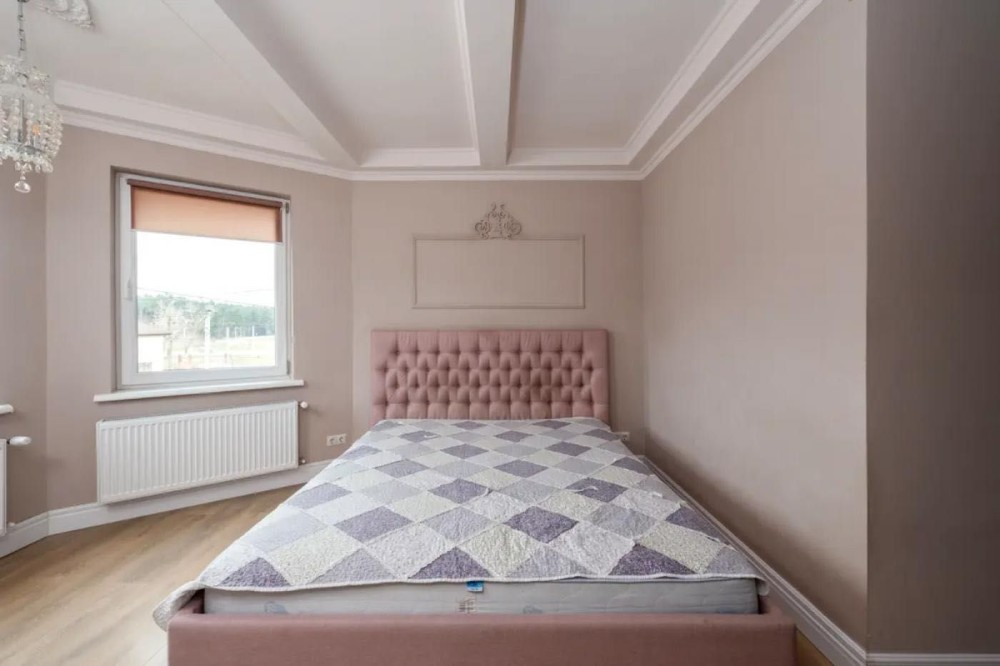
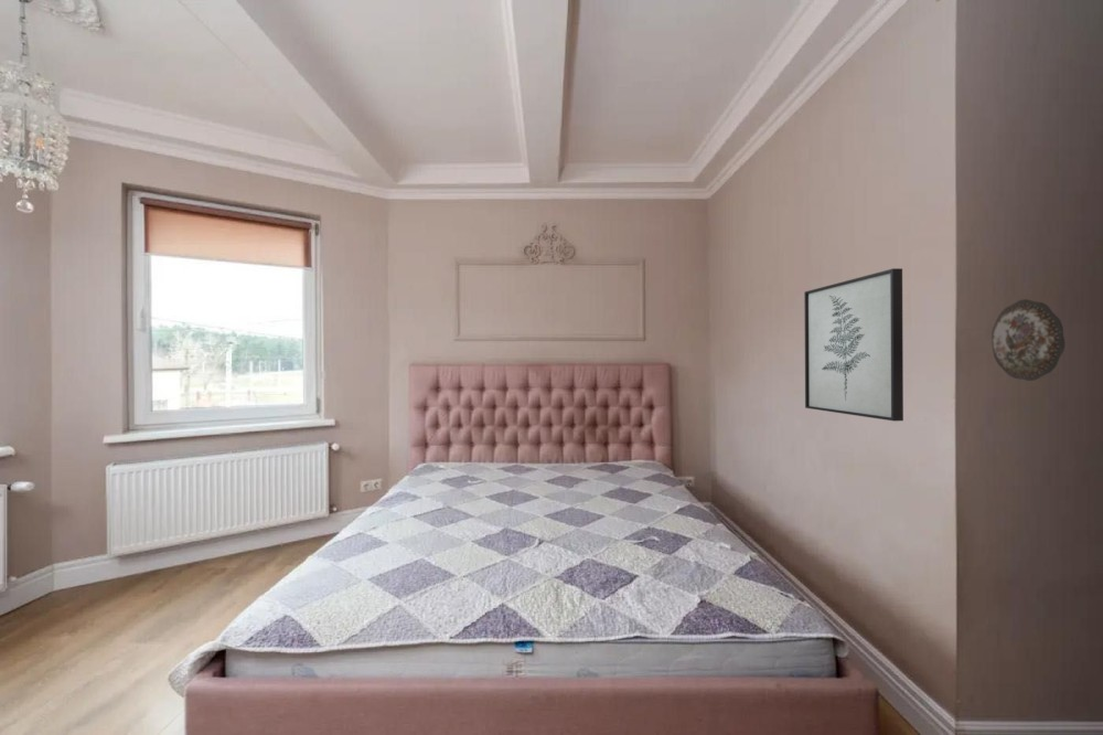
+ wall art [803,267,904,423]
+ decorative plate [990,298,1067,382]
